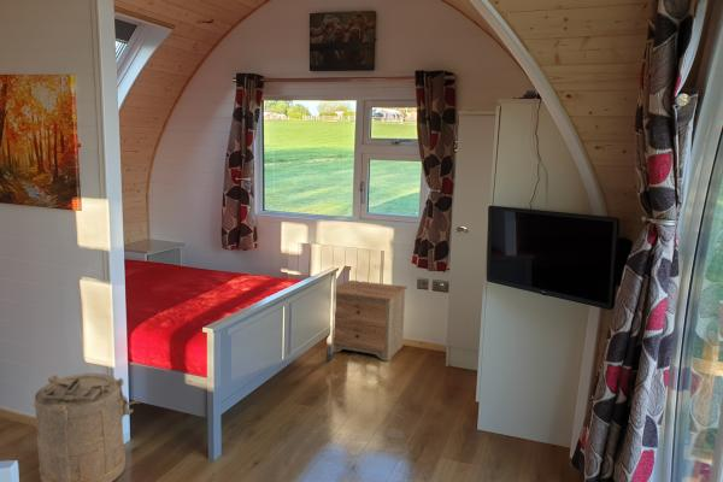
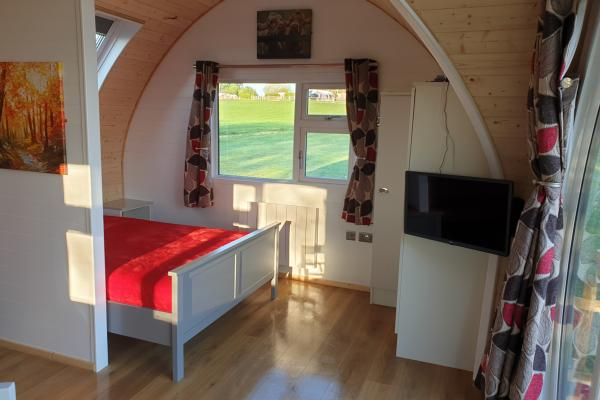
- nightstand [333,280,408,363]
- laundry hamper [33,372,142,482]
